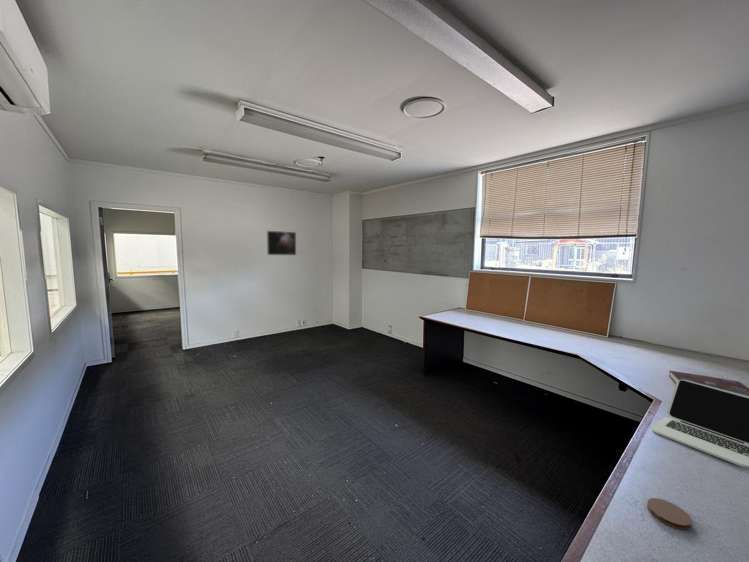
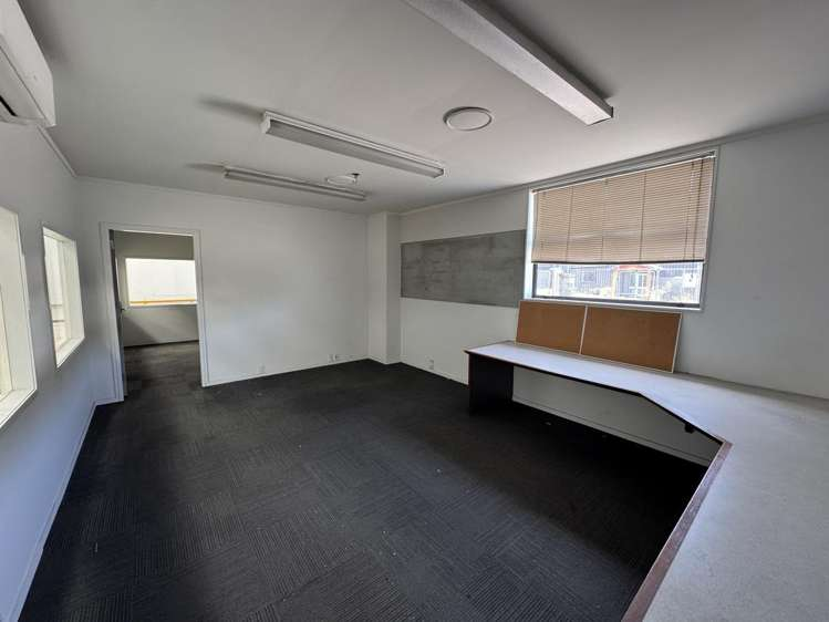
- book [668,370,749,396]
- coaster [646,497,693,531]
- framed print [266,230,297,256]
- laptop [651,380,749,469]
